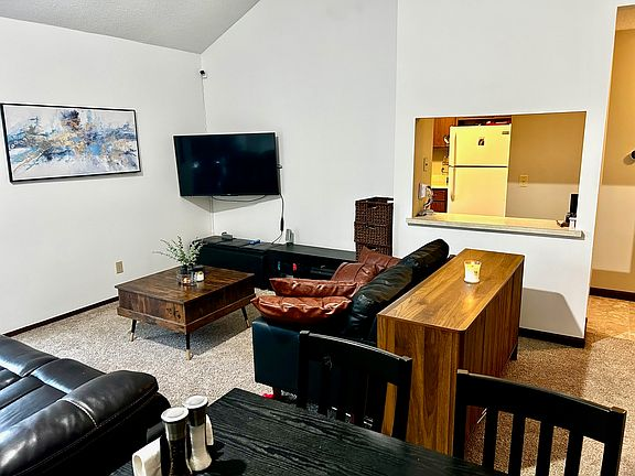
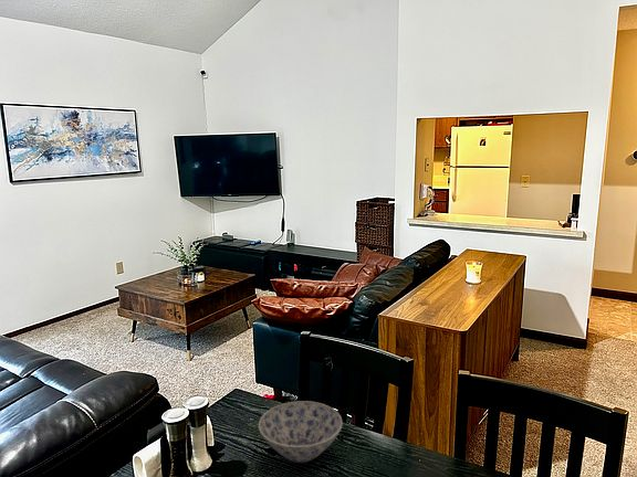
+ bowl [258,400,343,464]
